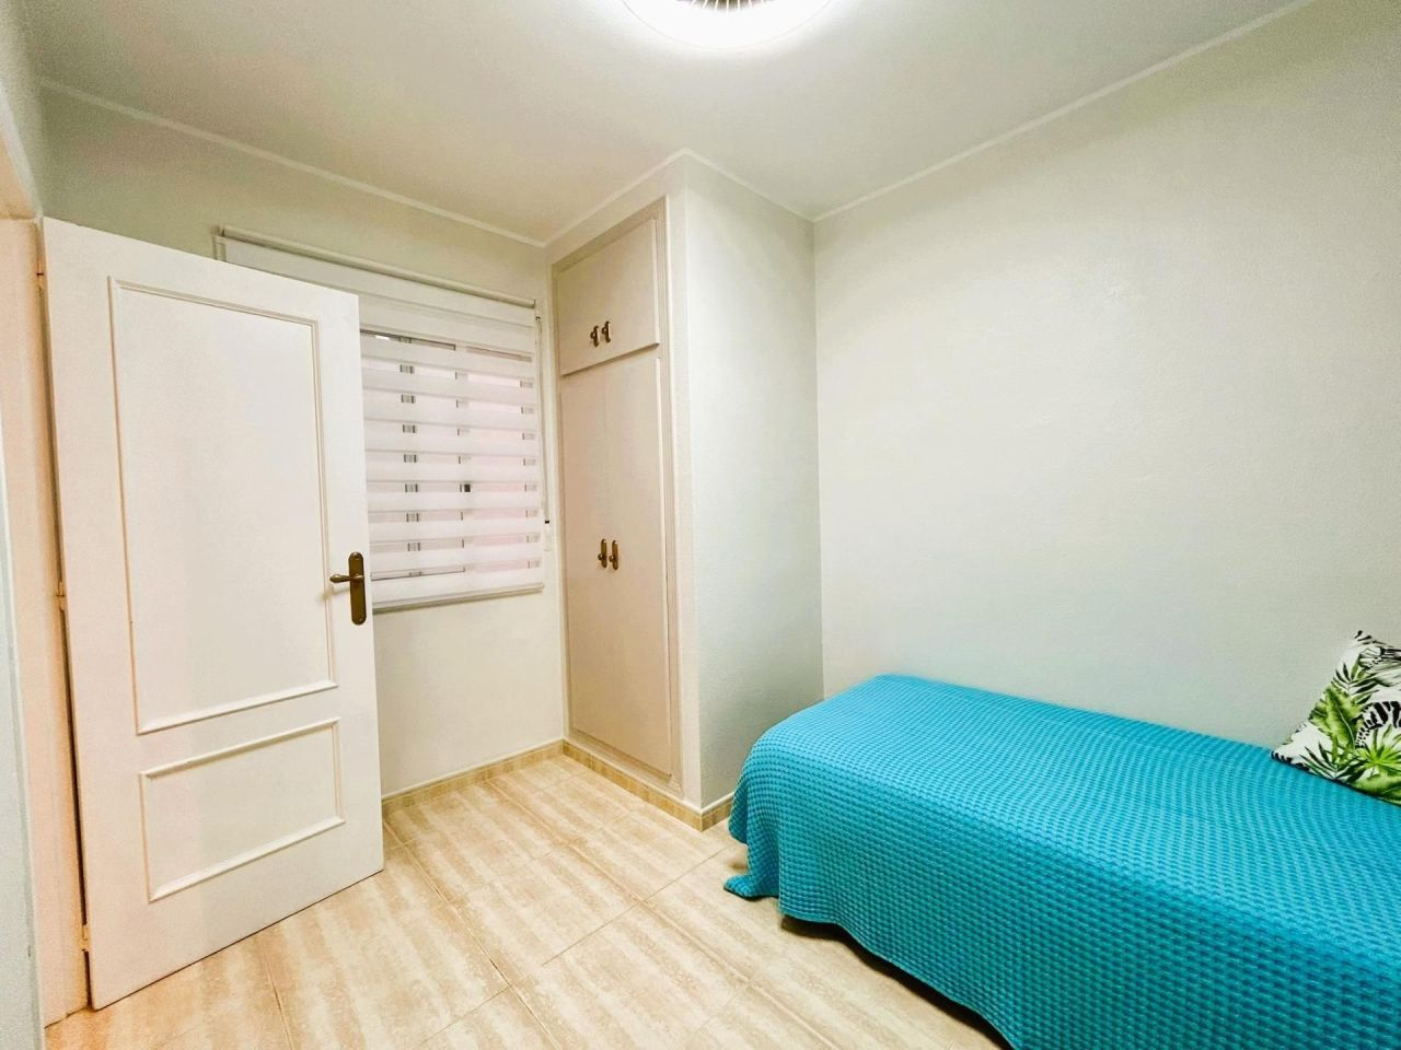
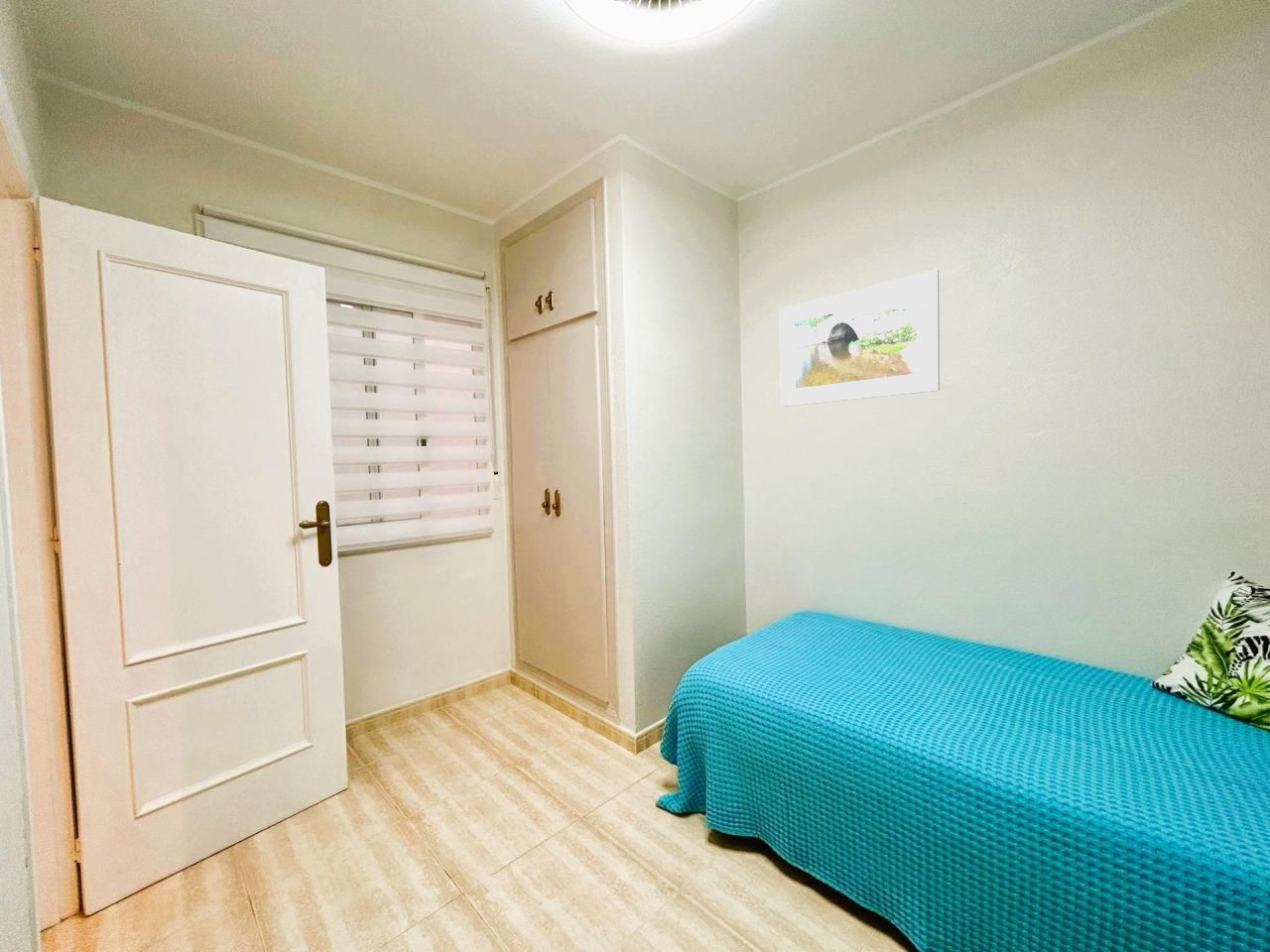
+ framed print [778,269,941,408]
